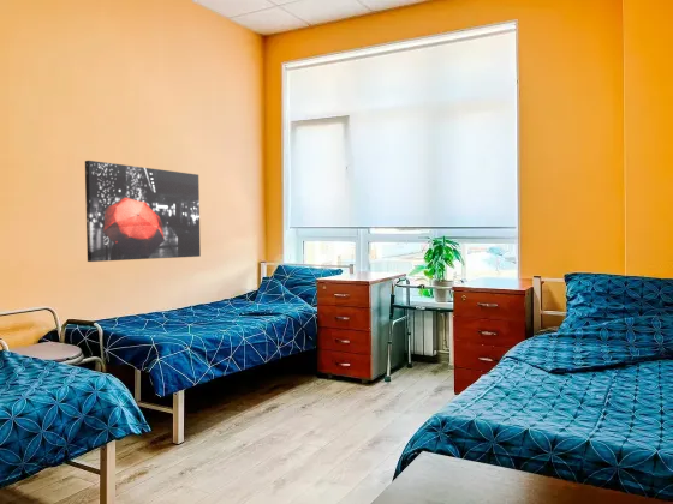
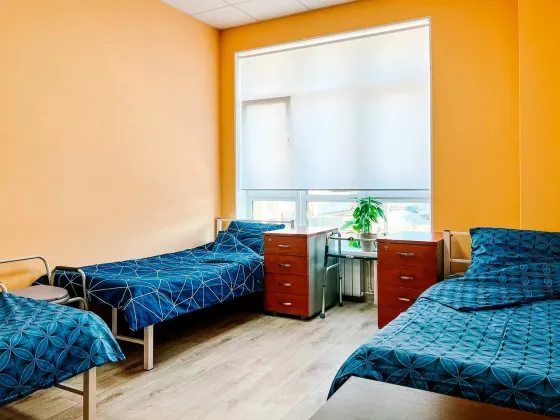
- wall art [84,160,202,263]
